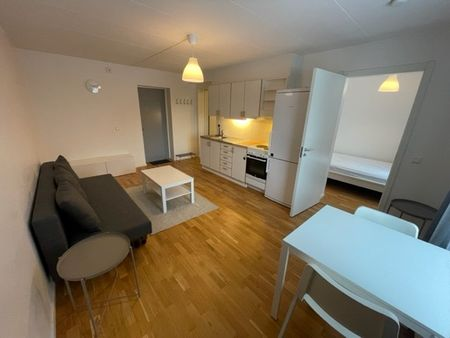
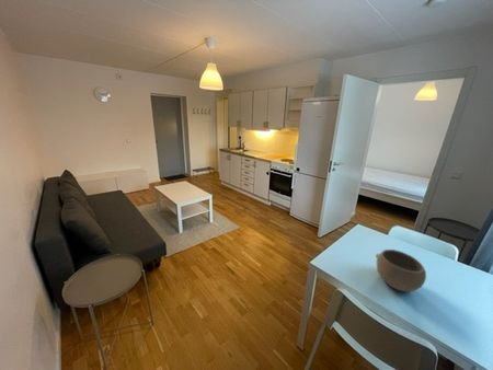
+ bowl [375,248,427,292]
